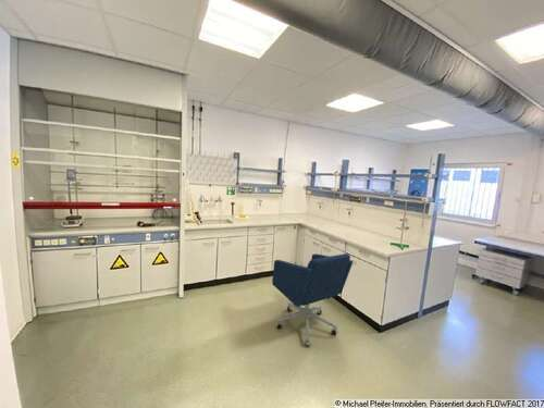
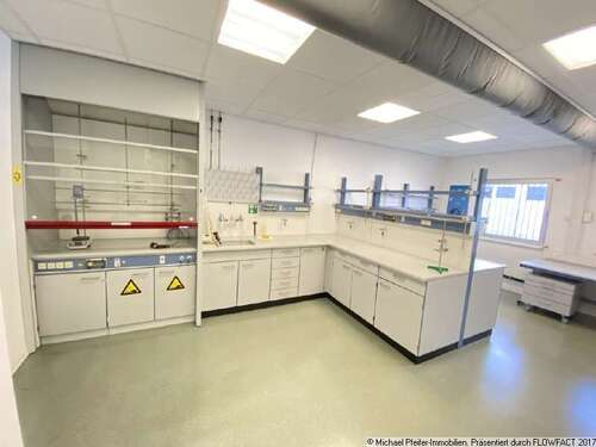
- office chair [271,252,354,347]
